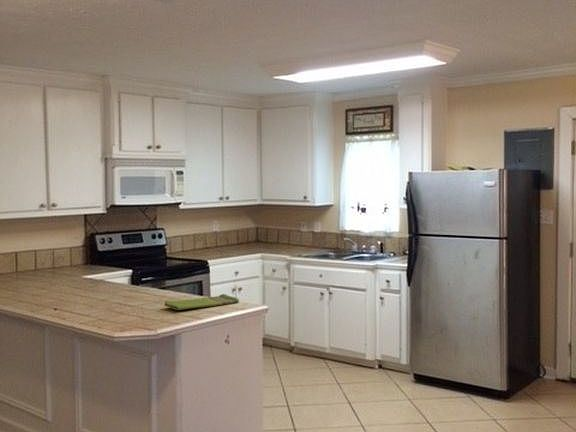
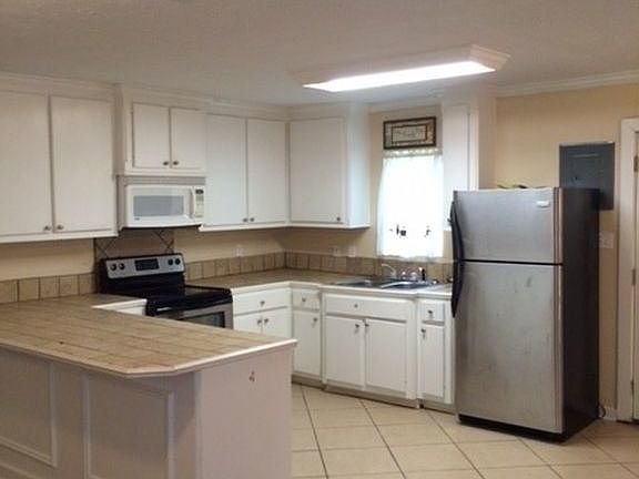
- dish towel [164,293,240,311]
